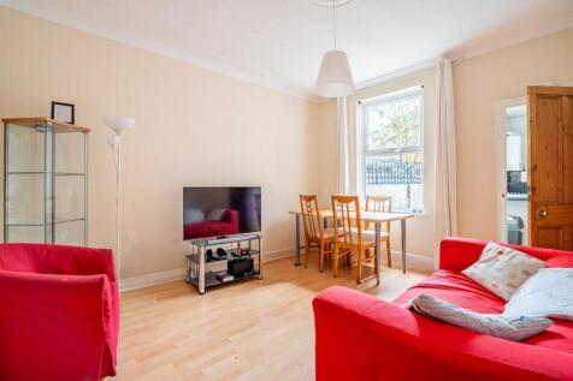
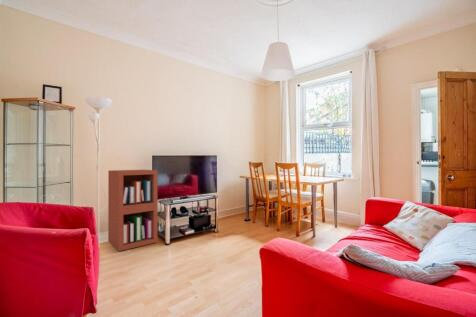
+ bookshelf [107,169,159,252]
